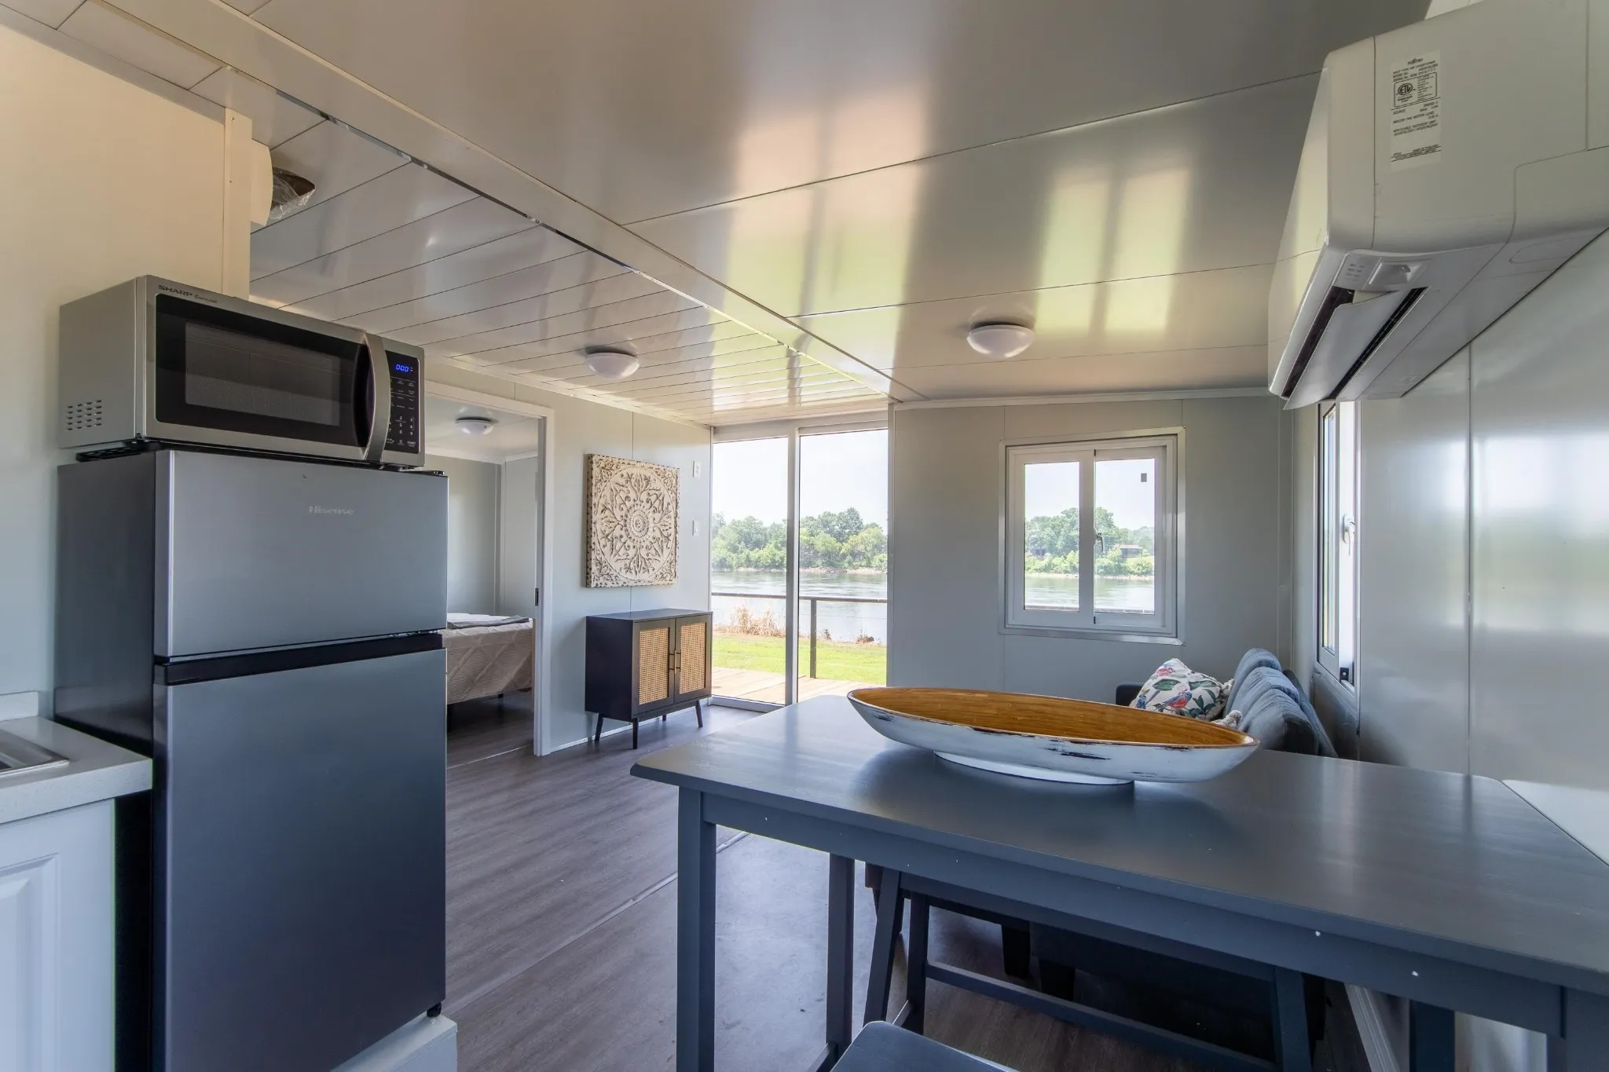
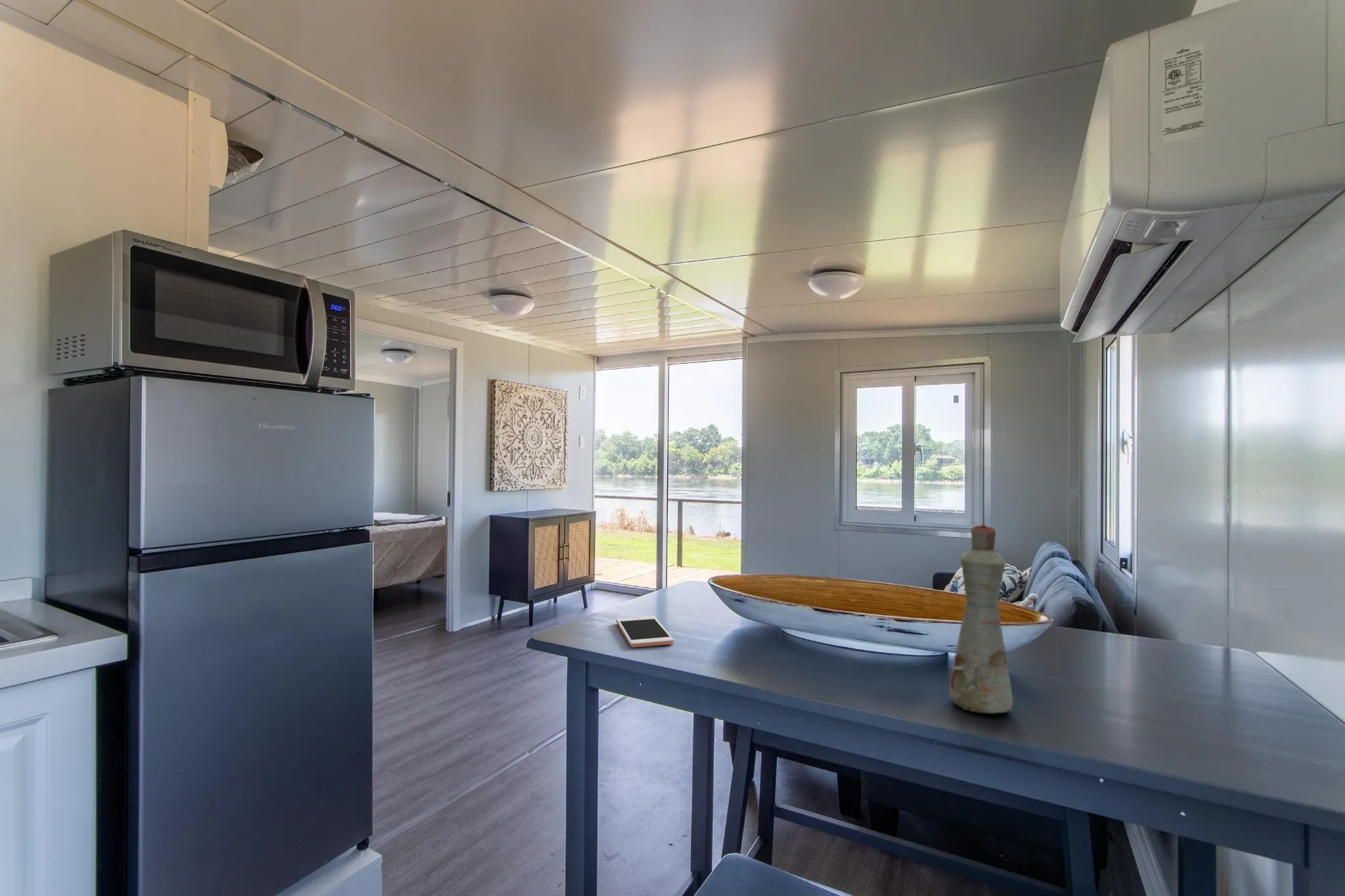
+ cell phone [615,615,674,648]
+ bottle [948,523,1013,714]
